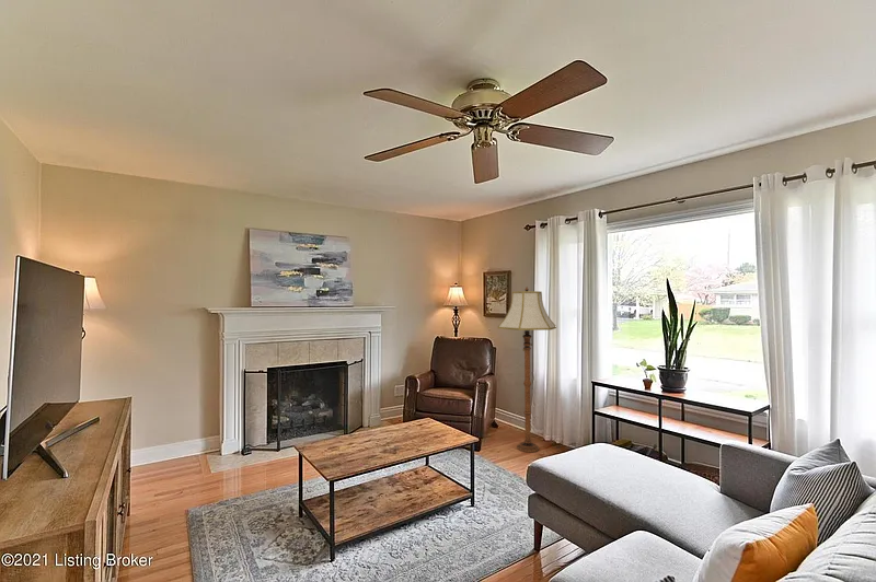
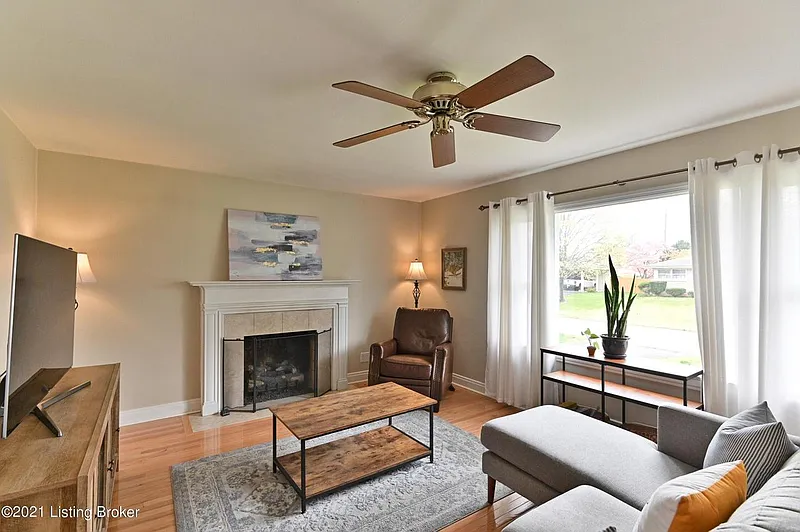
- floor lamp [497,286,557,453]
